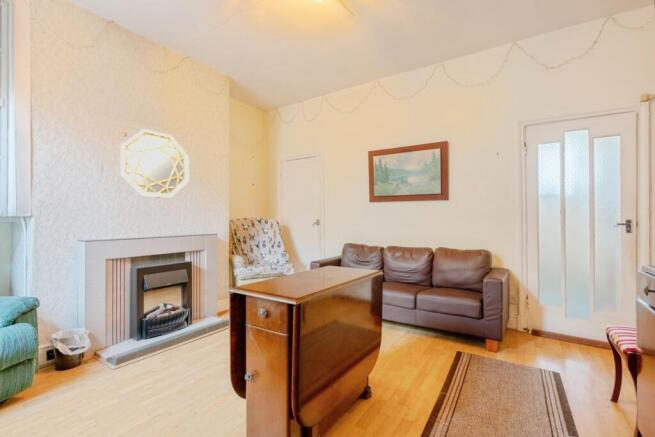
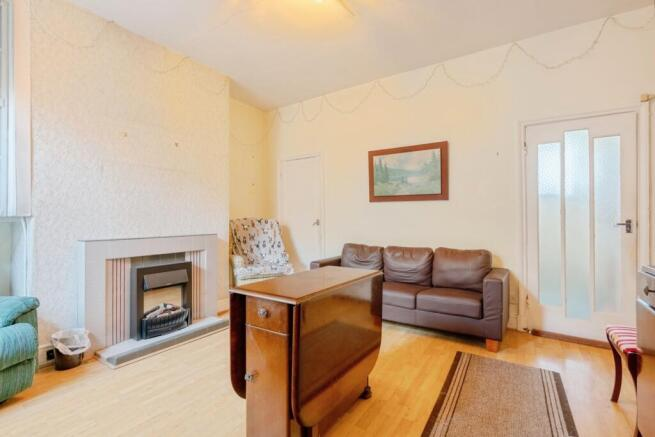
- home mirror [119,128,190,199]
